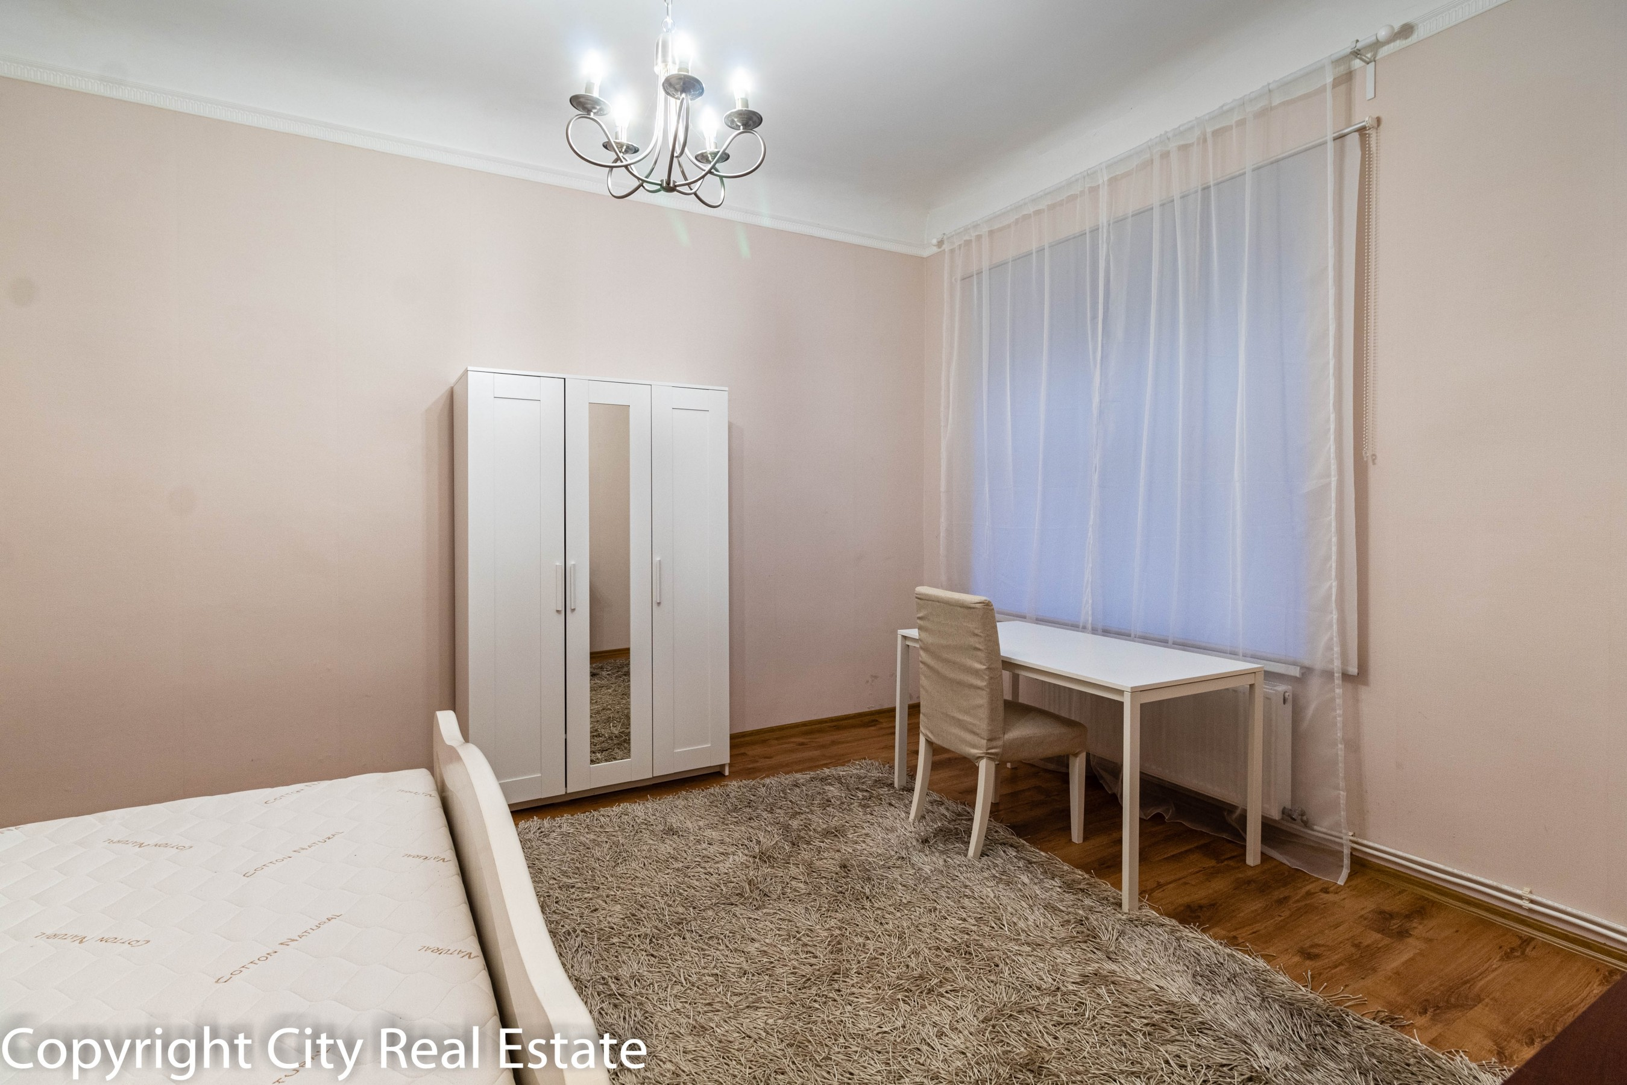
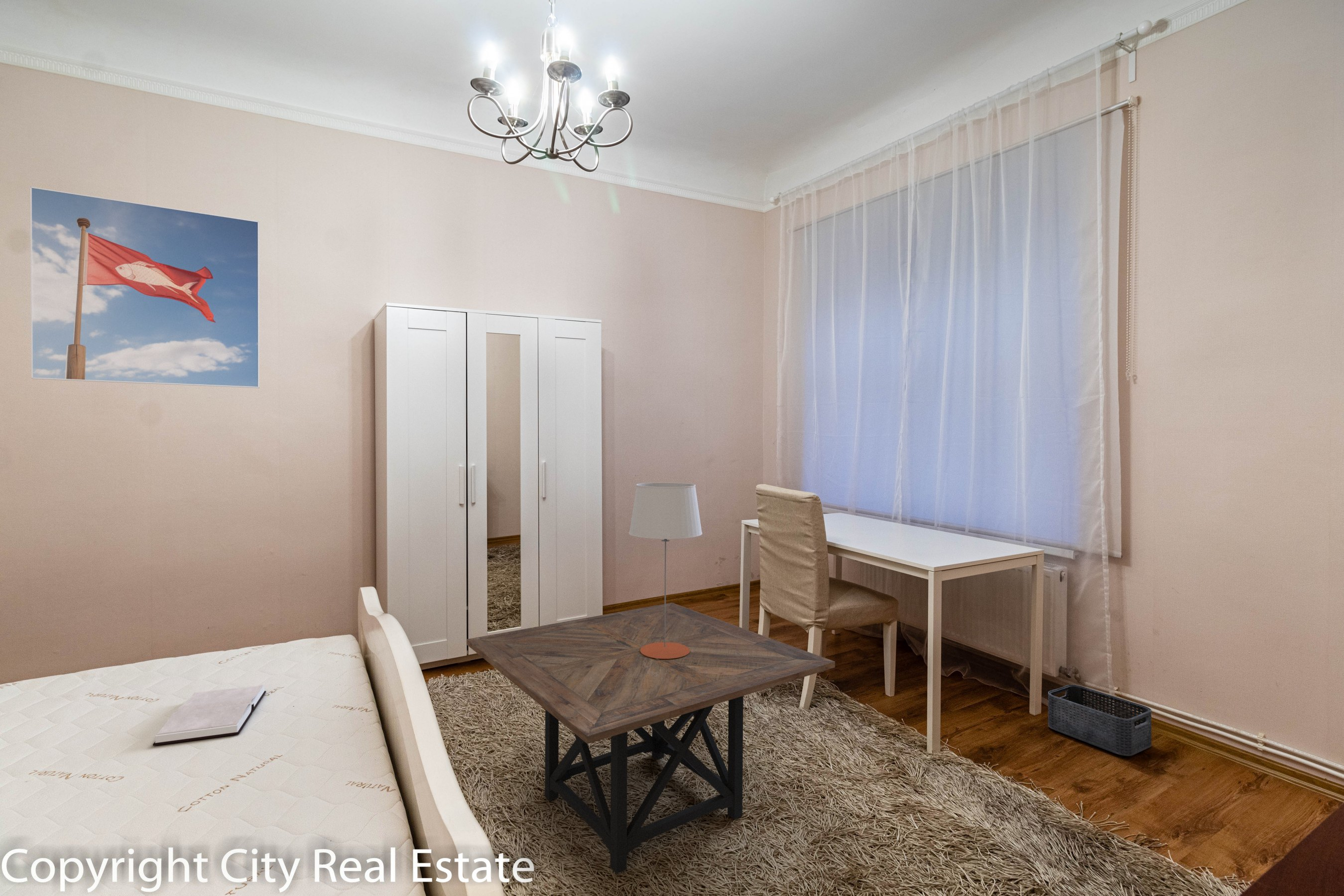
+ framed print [30,186,260,389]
+ table lamp [628,482,703,659]
+ storage bin [1048,684,1152,757]
+ side table [466,602,836,874]
+ hardback book [152,684,266,746]
